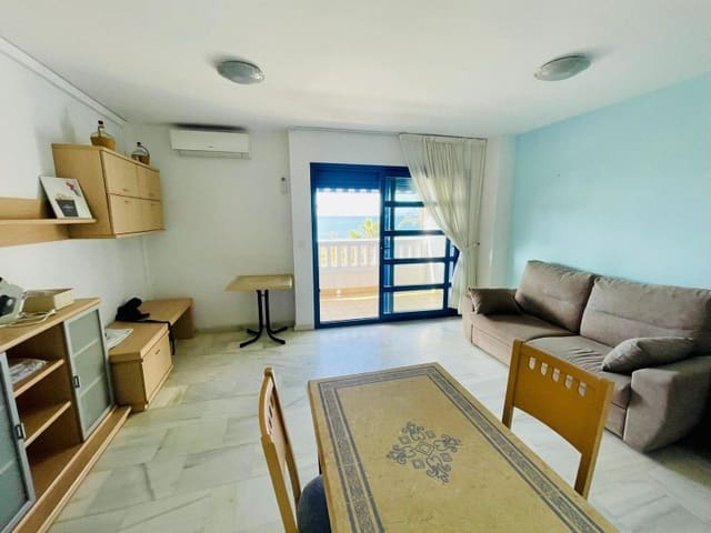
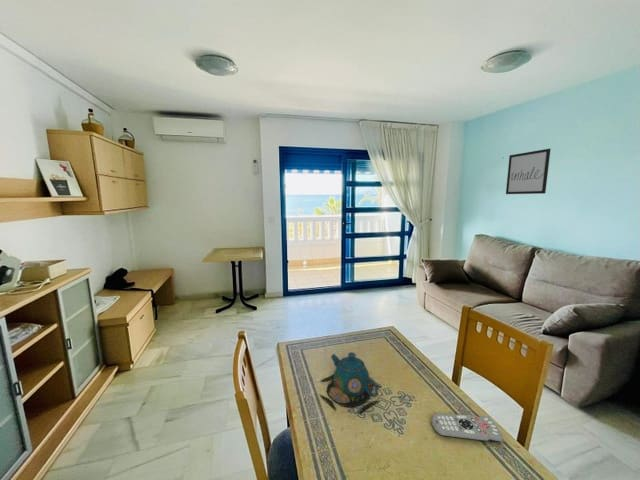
+ remote control [430,413,504,443]
+ wall art [505,148,552,195]
+ teapot [319,351,382,415]
